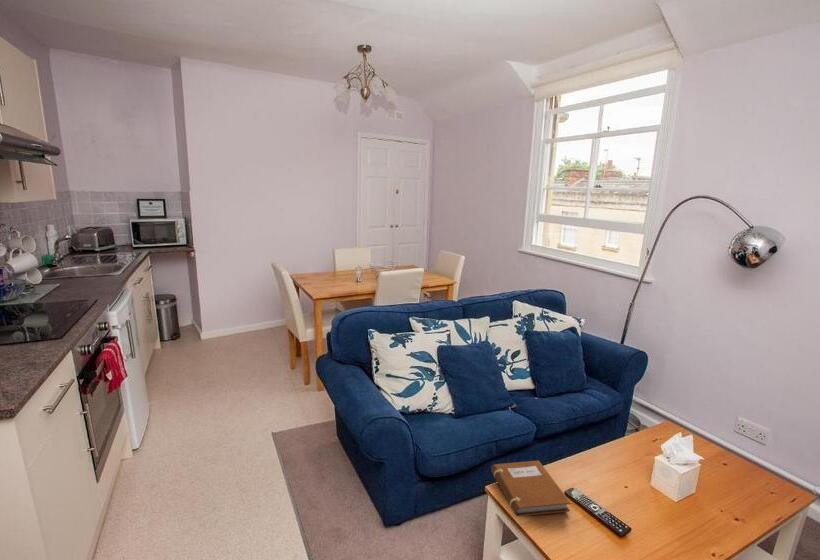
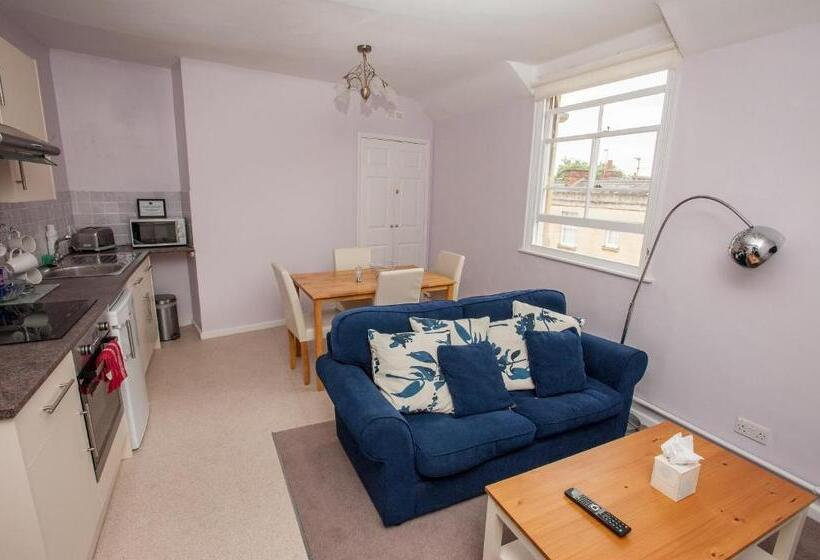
- notebook [490,460,571,517]
